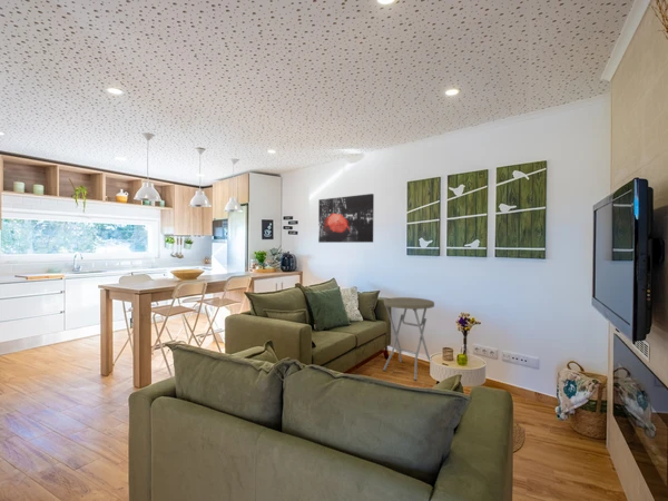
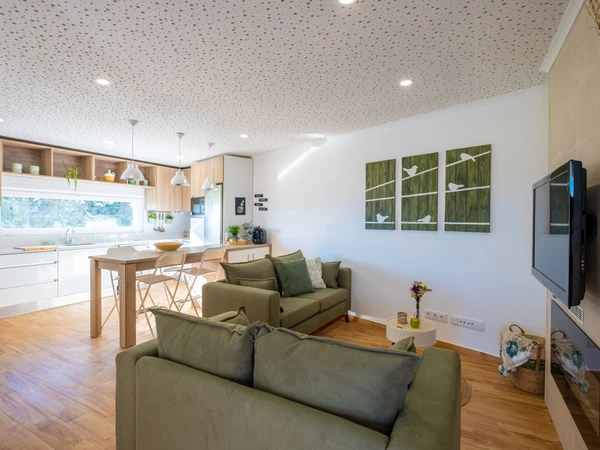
- wall art [317,193,375,244]
- side table [382,296,435,382]
